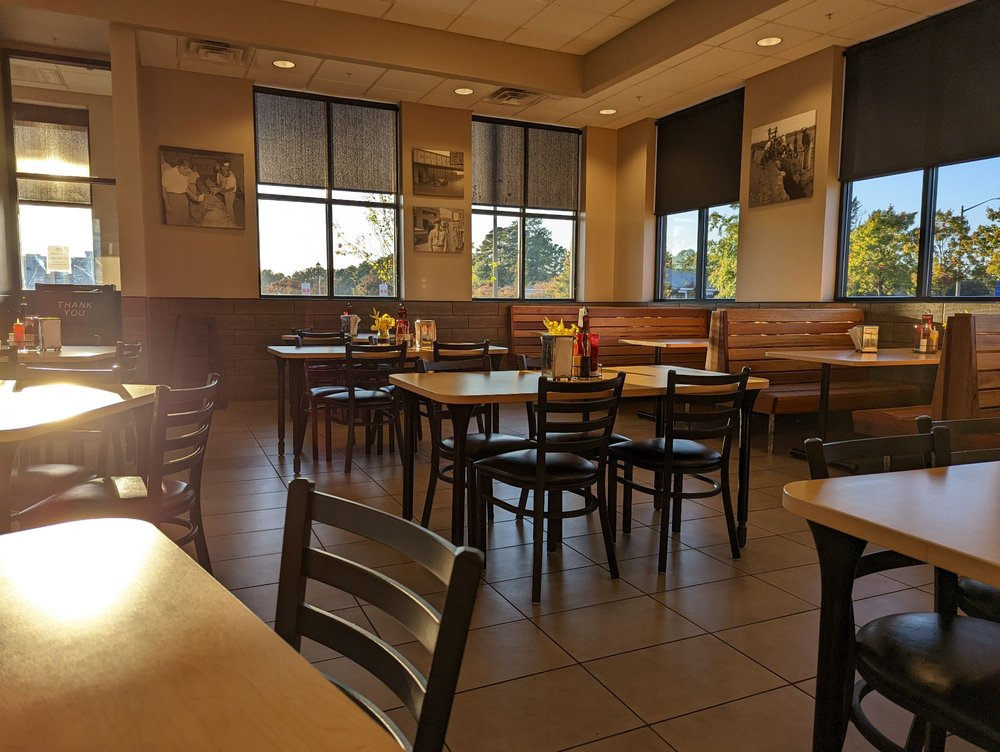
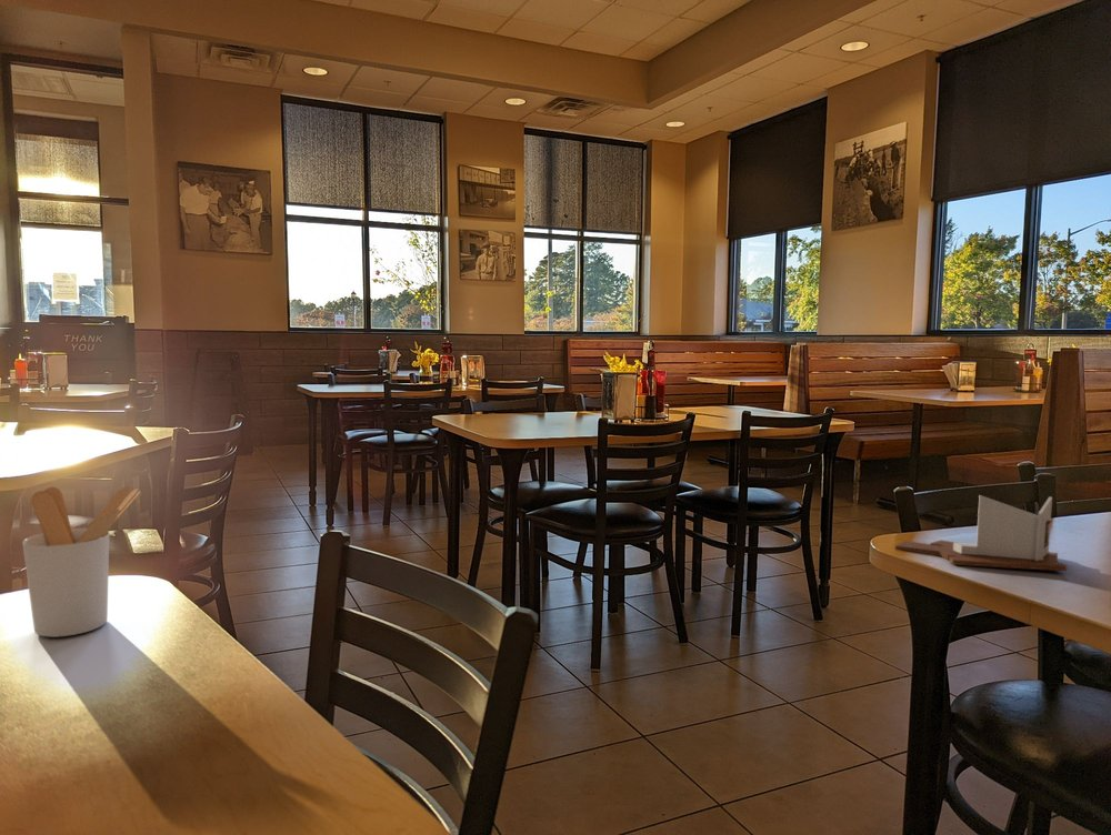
+ utensil holder [21,485,142,638]
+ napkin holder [894,494,1068,572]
